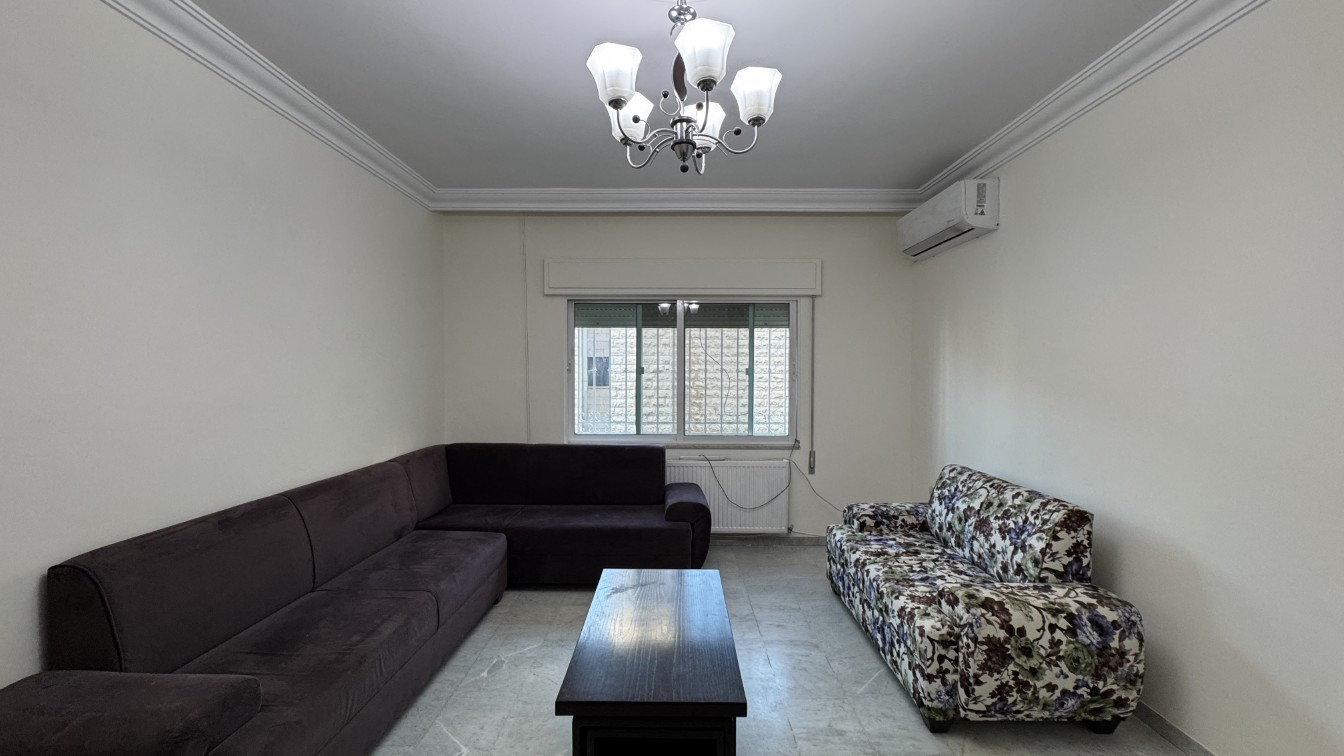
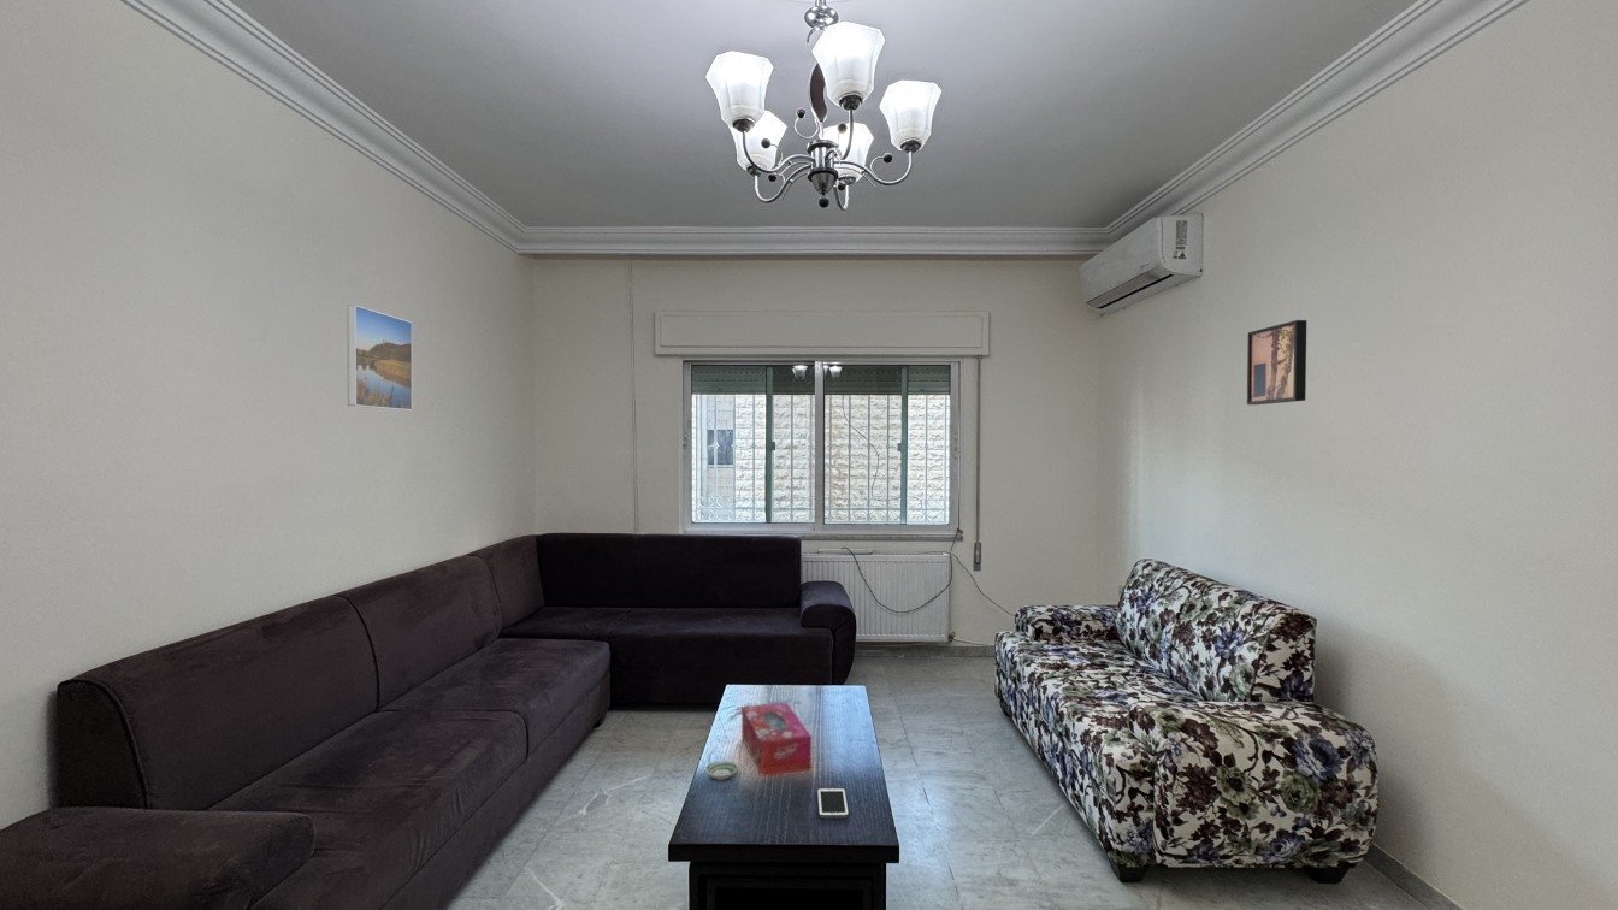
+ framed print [347,303,413,412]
+ saucer [704,760,739,781]
+ tissue box [740,702,813,778]
+ wall art [1246,319,1307,406]
+ cell phone [816,787,850,820]
